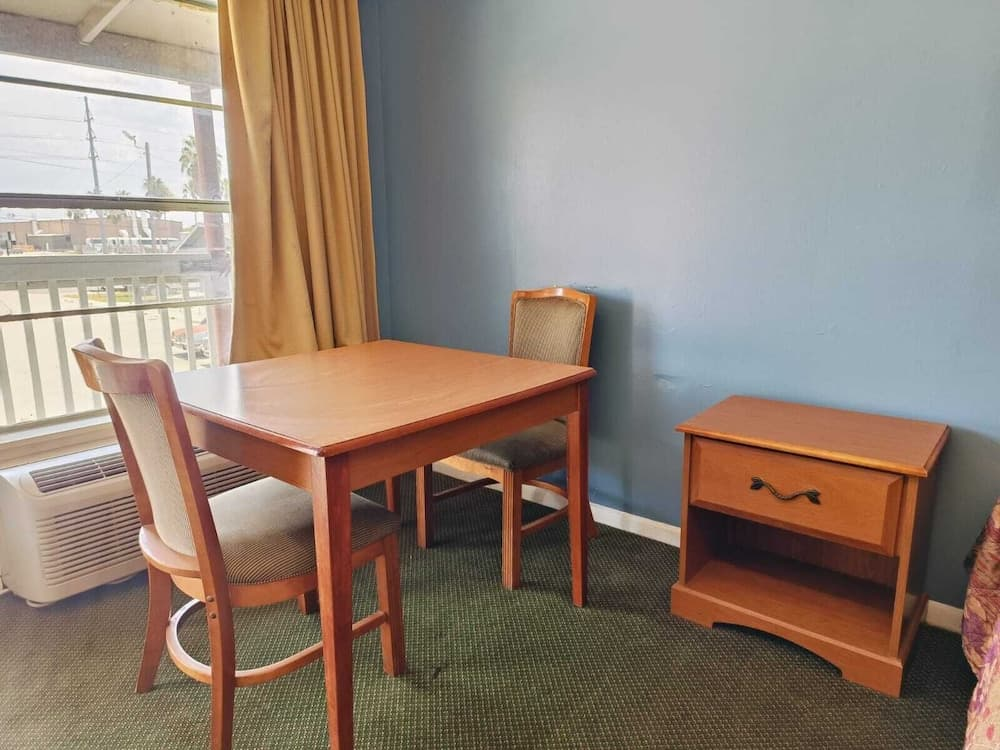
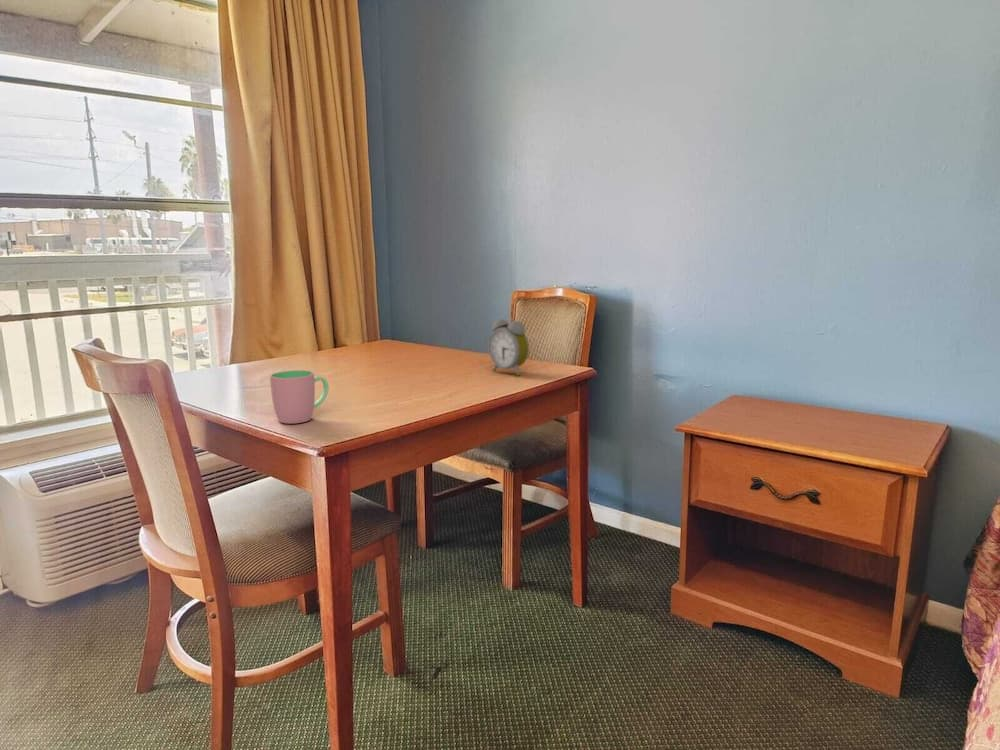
+ alarm clock [487,318,530,376]
+ cup [269,369,330,425]
